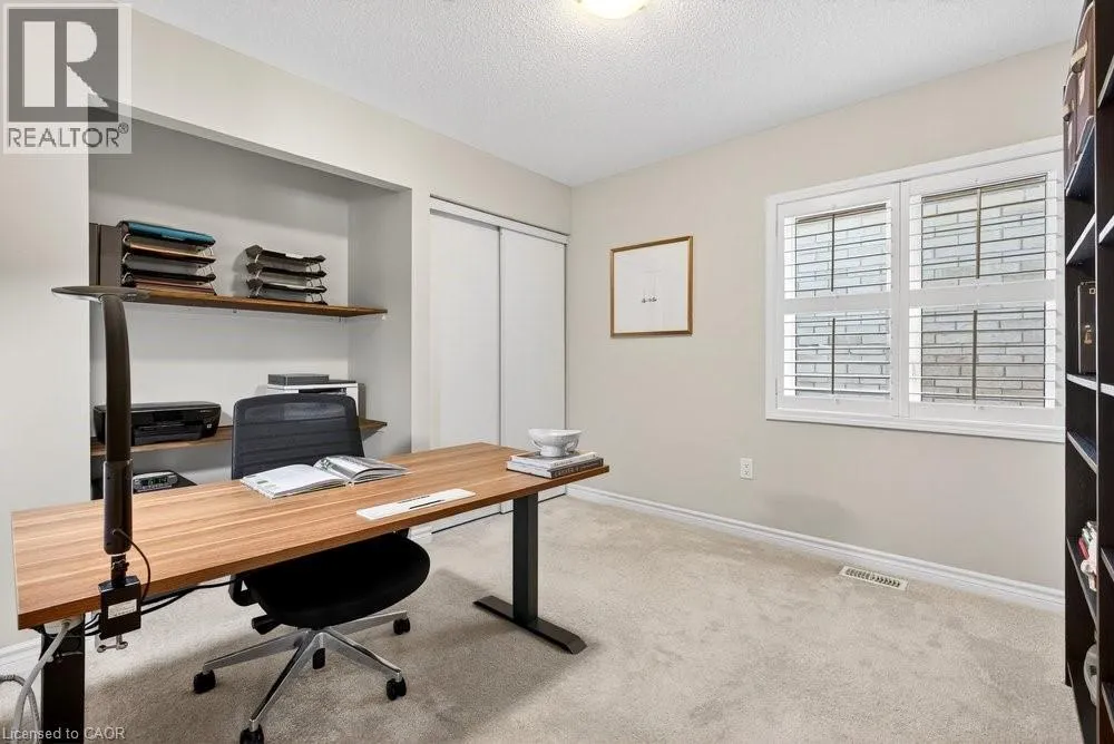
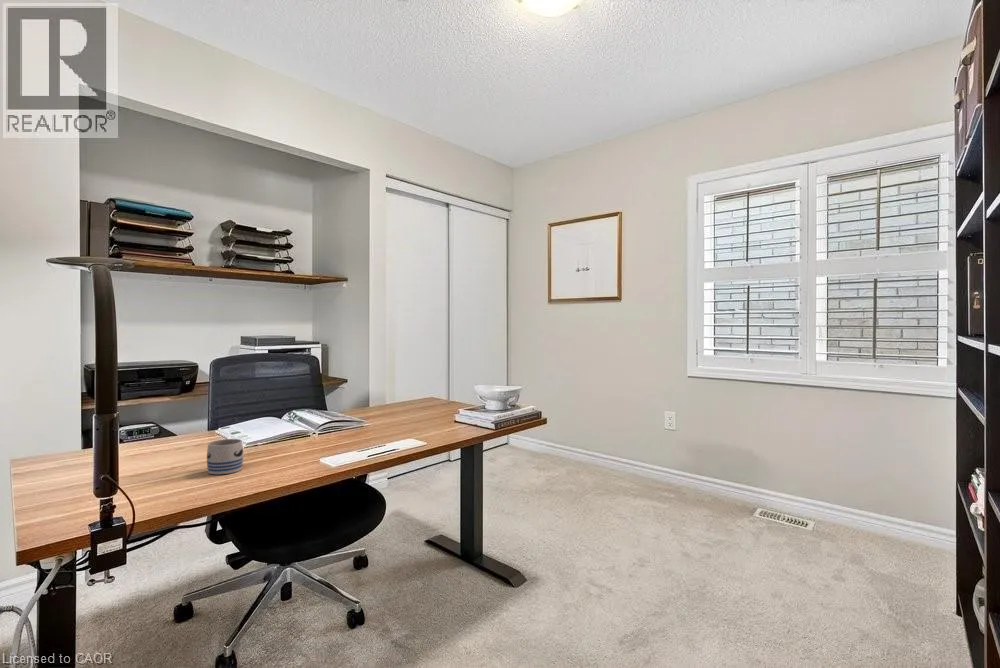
+ mug [206,438,244,475]
